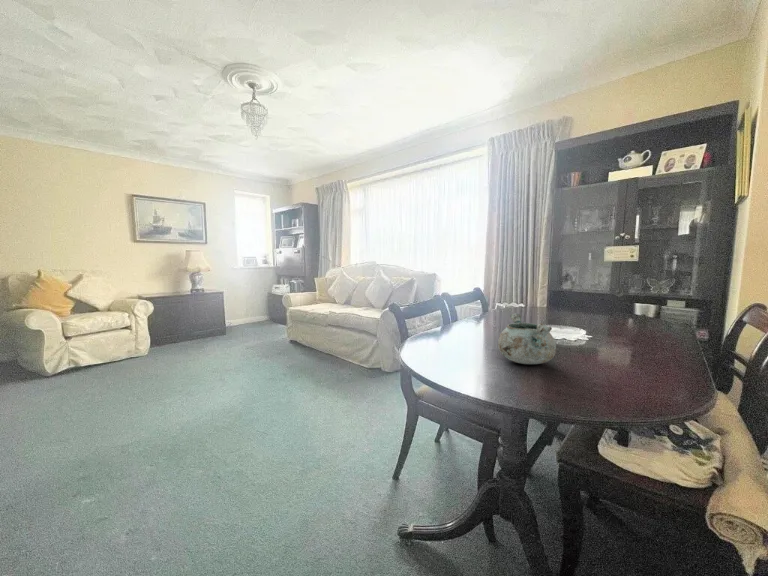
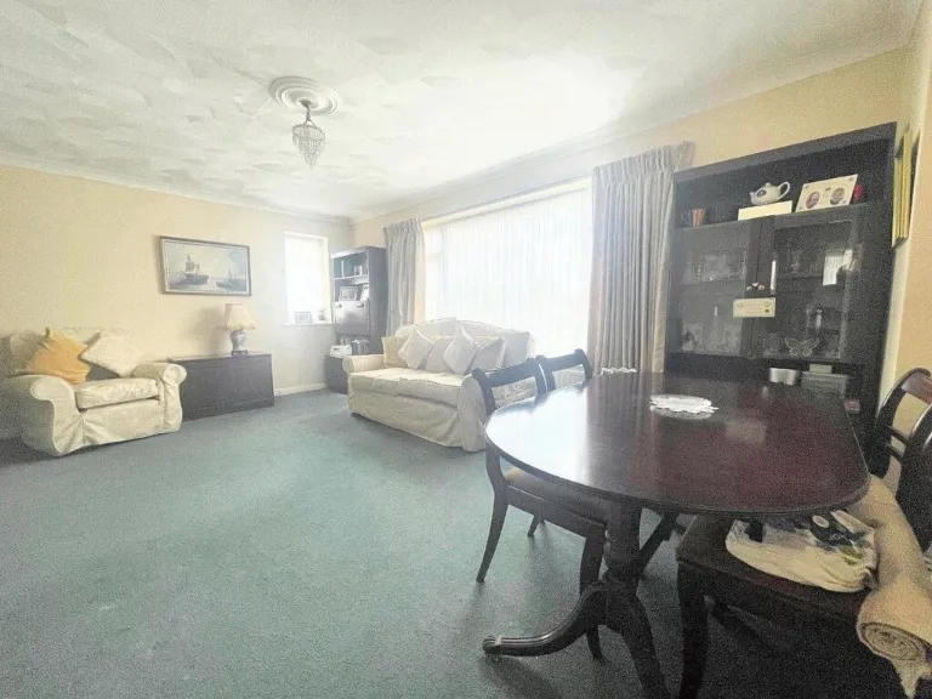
- decorative bowl [497,312,557,365]
